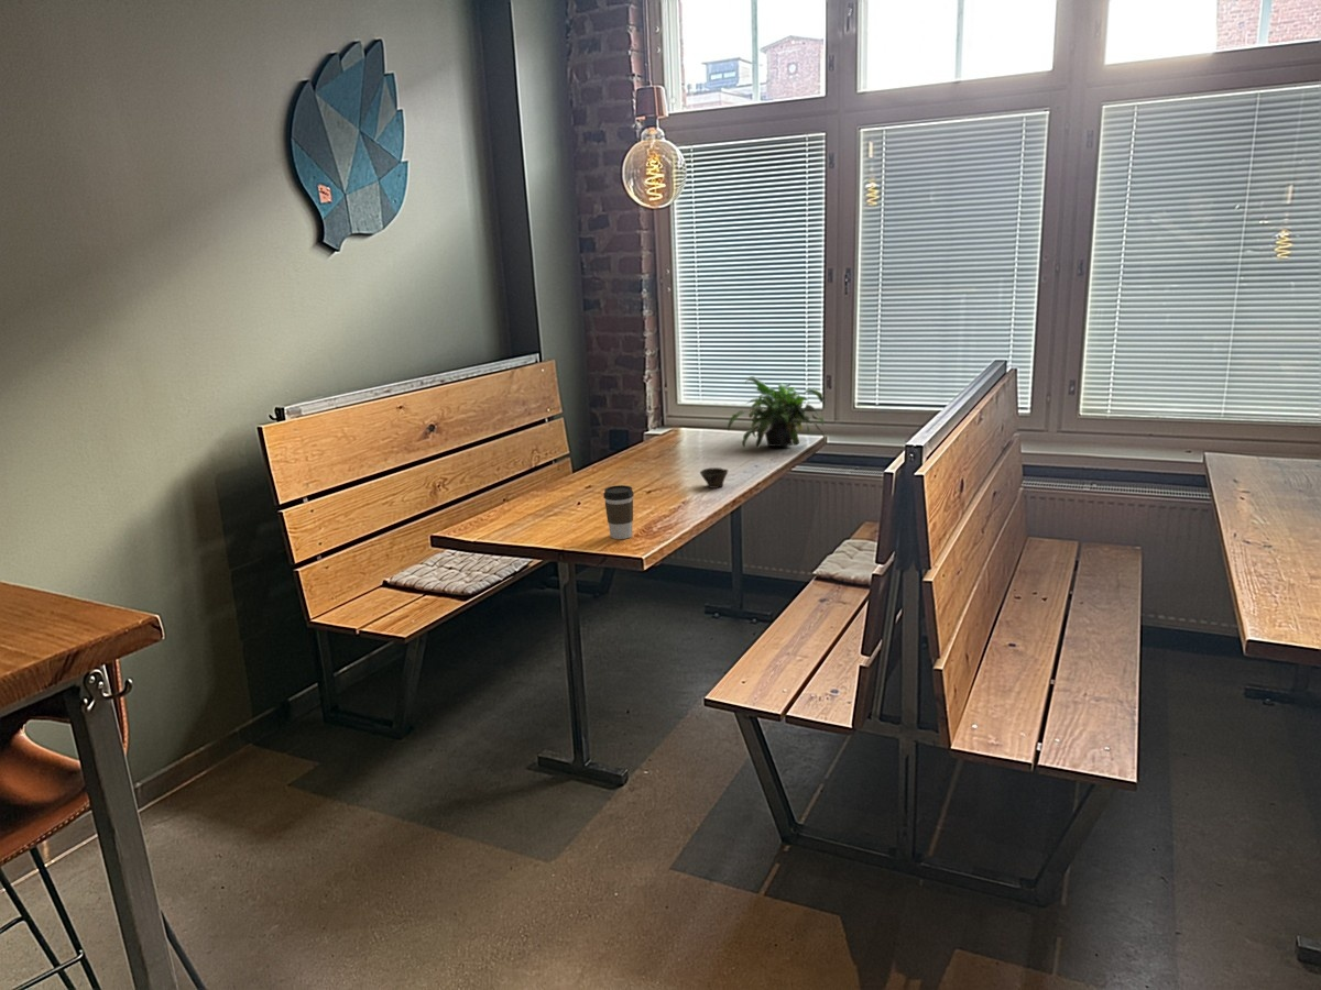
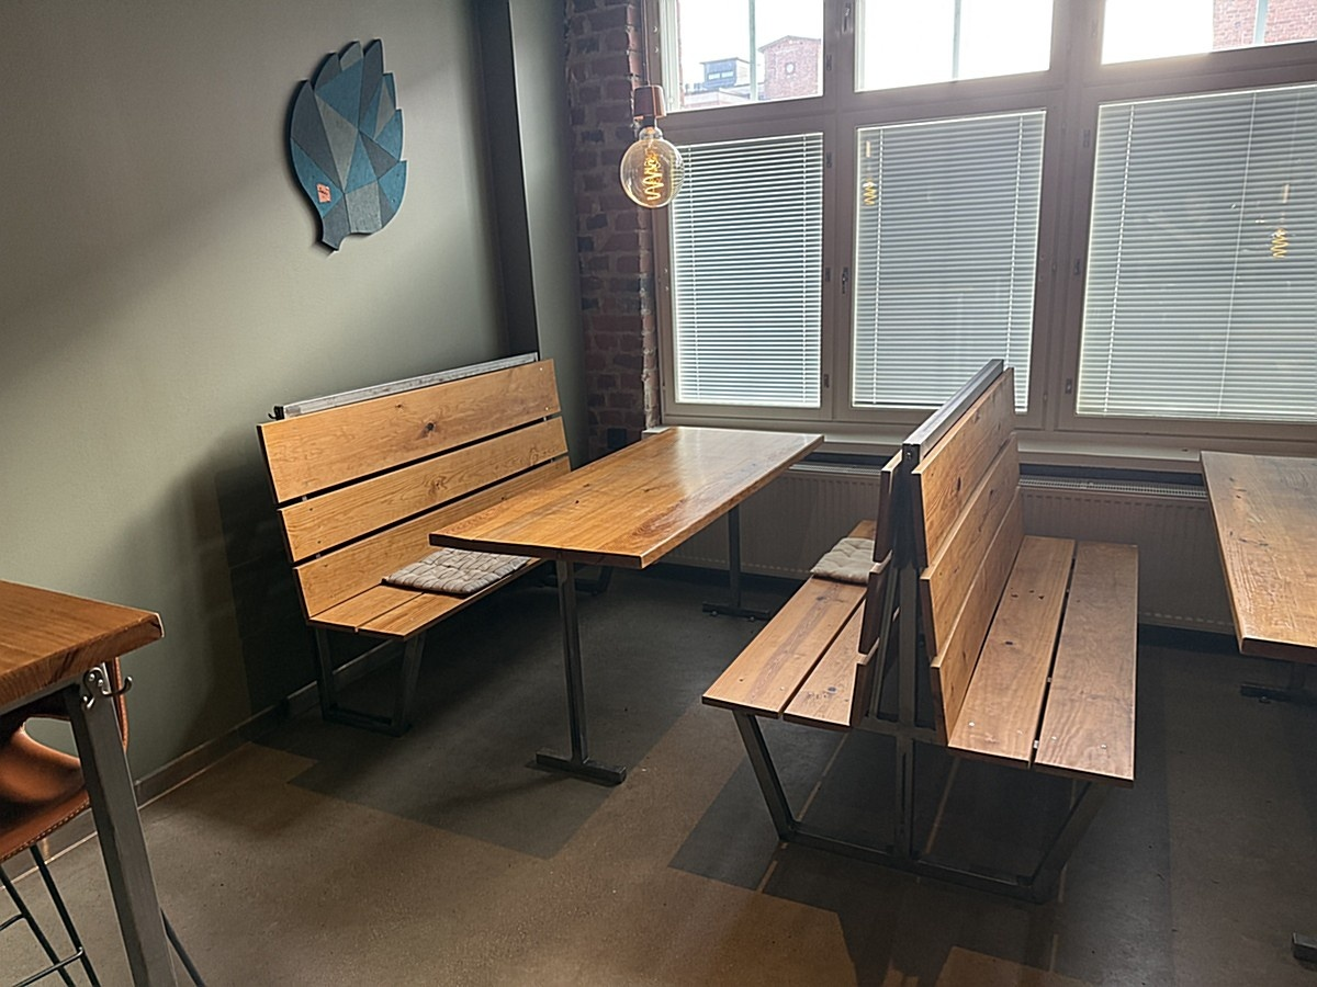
- cup [699,466,729,490]
- coffee cup [602,484,635,540]
- potted plant [727,375,827,450]
